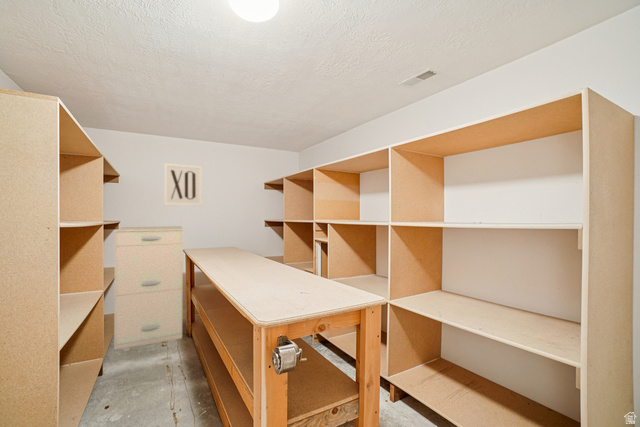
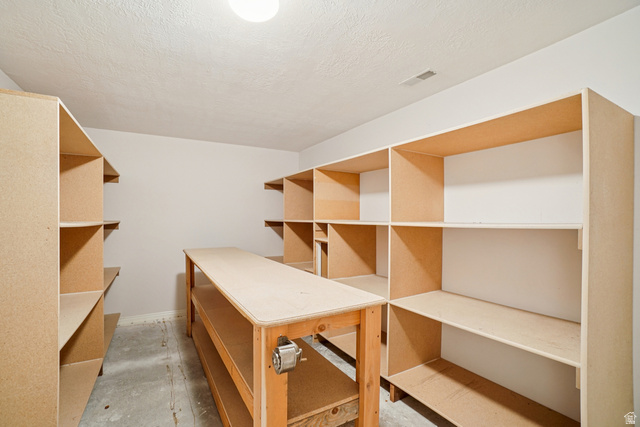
- wall art [163,162,203,207]
- filing cabinet [113,225,184,351]
